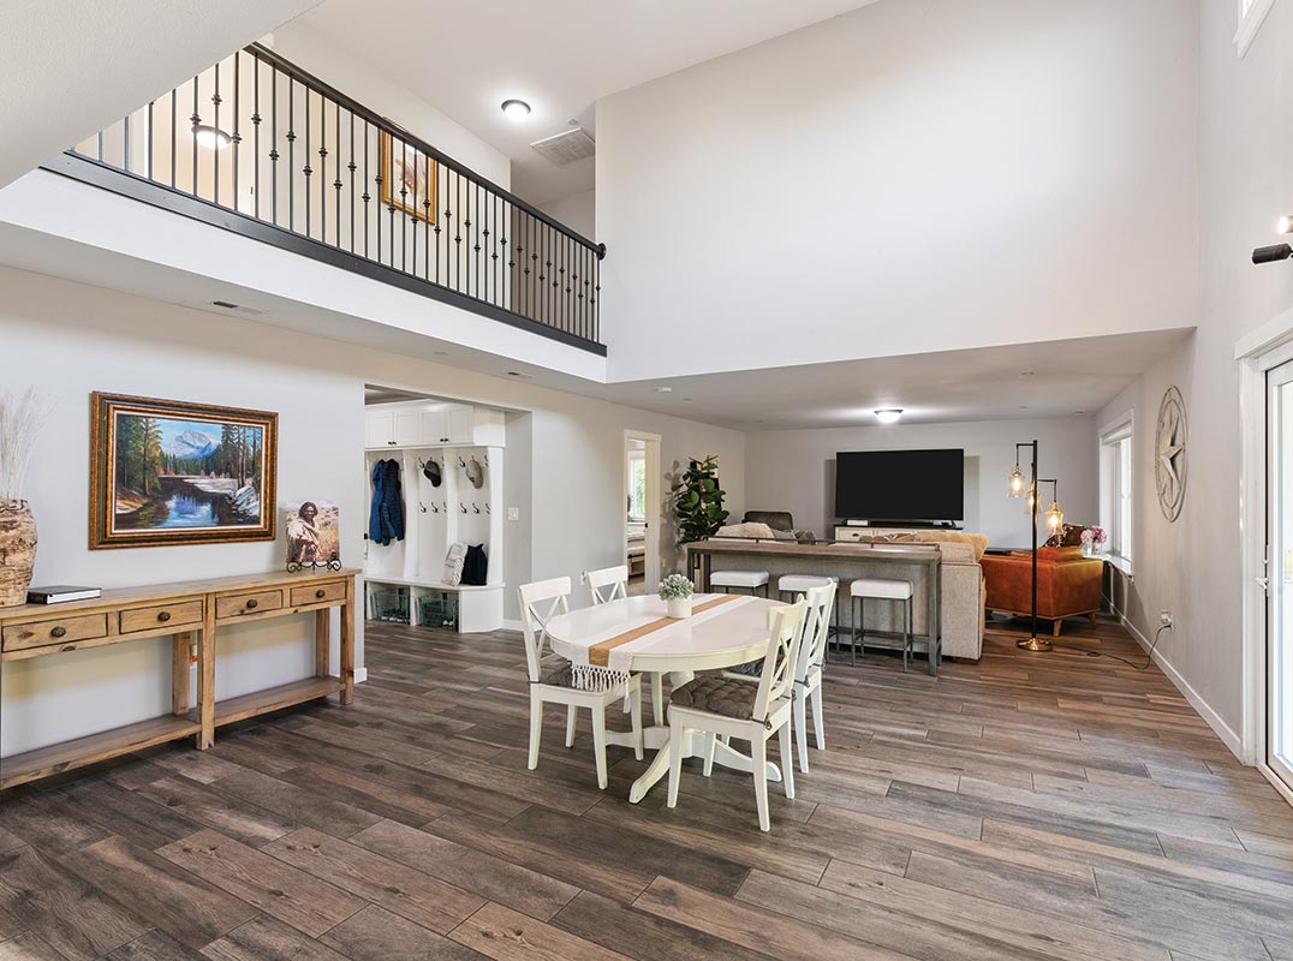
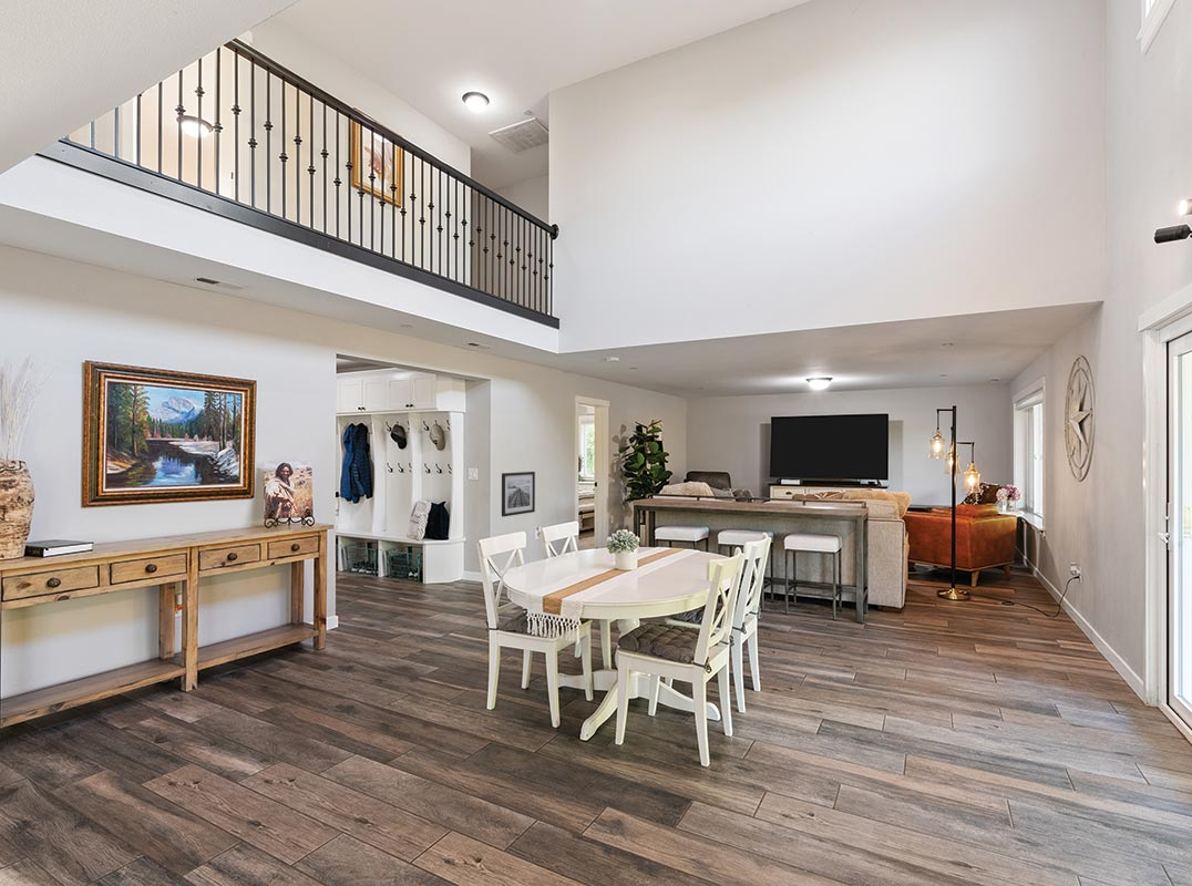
+ wall art [501,471,536,518]
